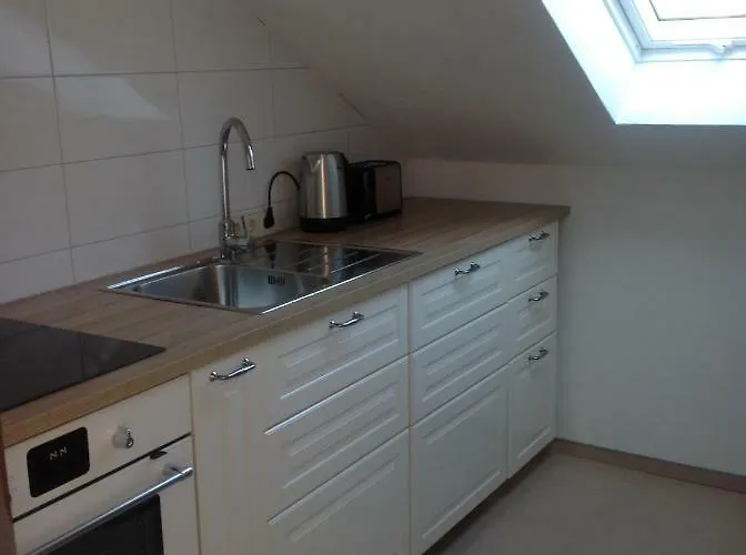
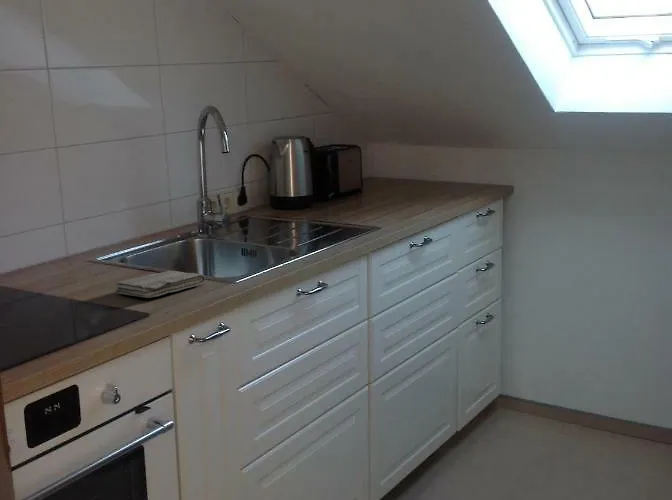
+ washcloth [114,270,207,299]
